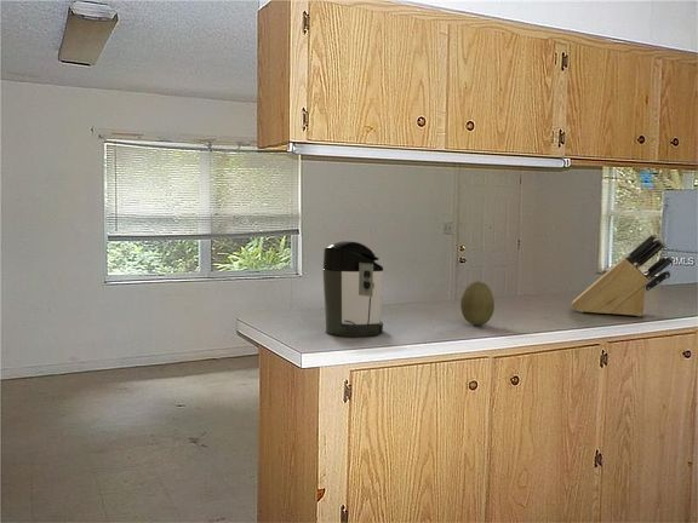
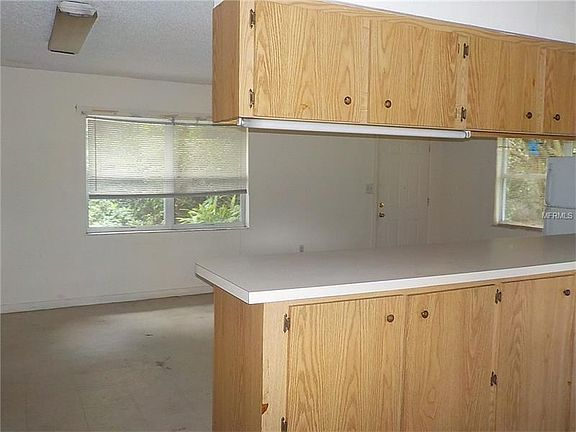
- fruit [459,280,496,326]
- knife block [570,234,675,317]
- coffee maker [321,240,384,338]
